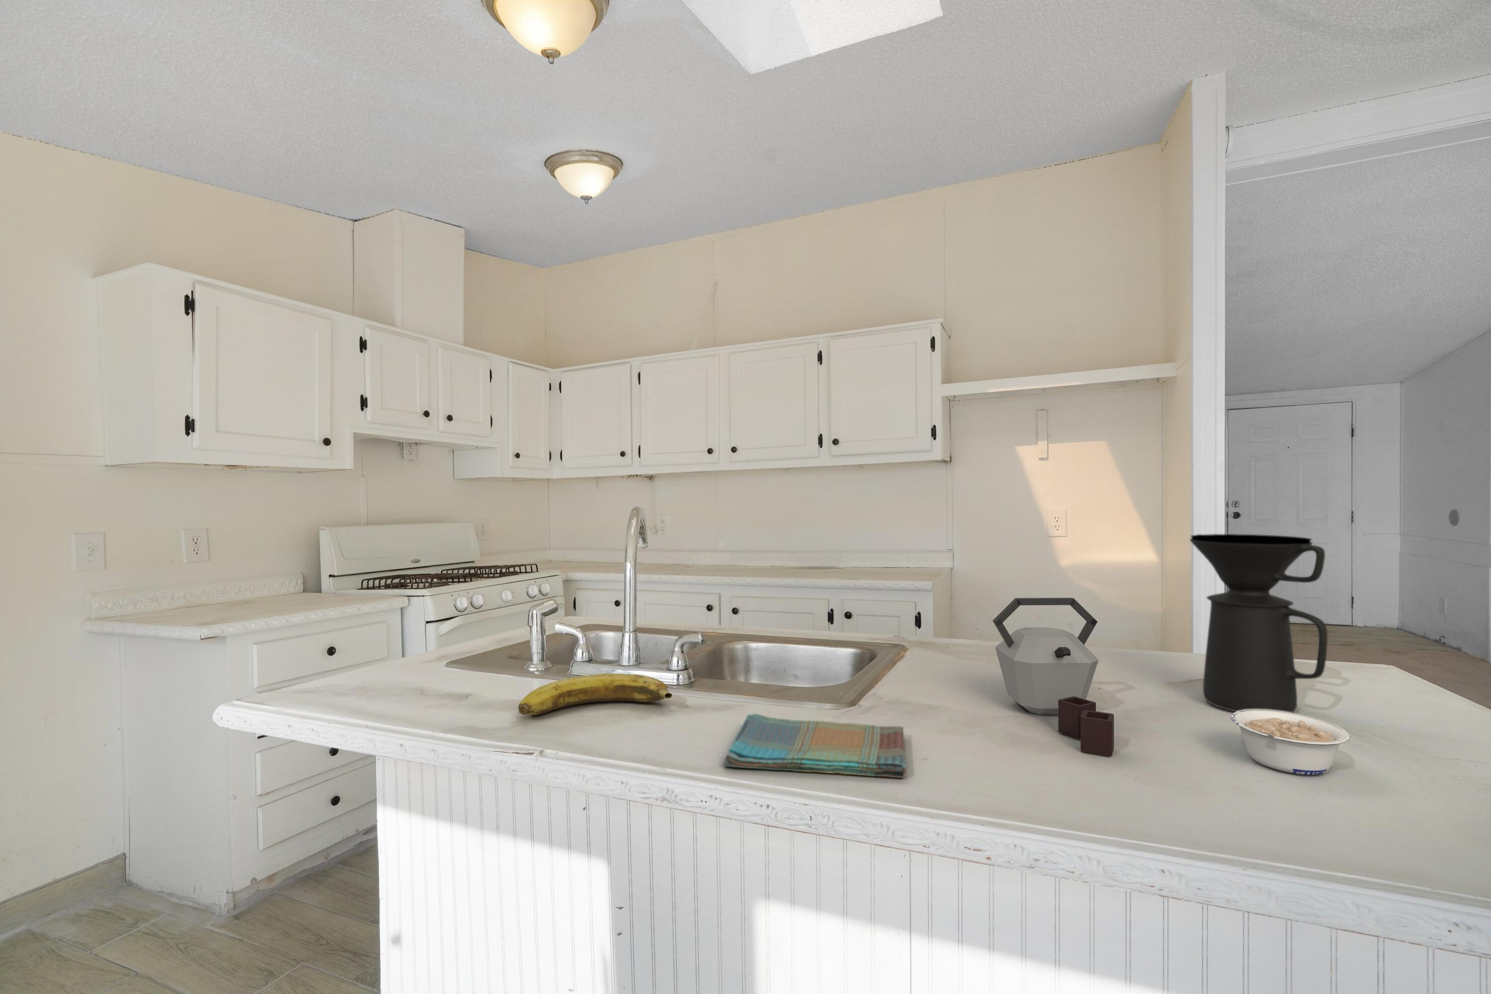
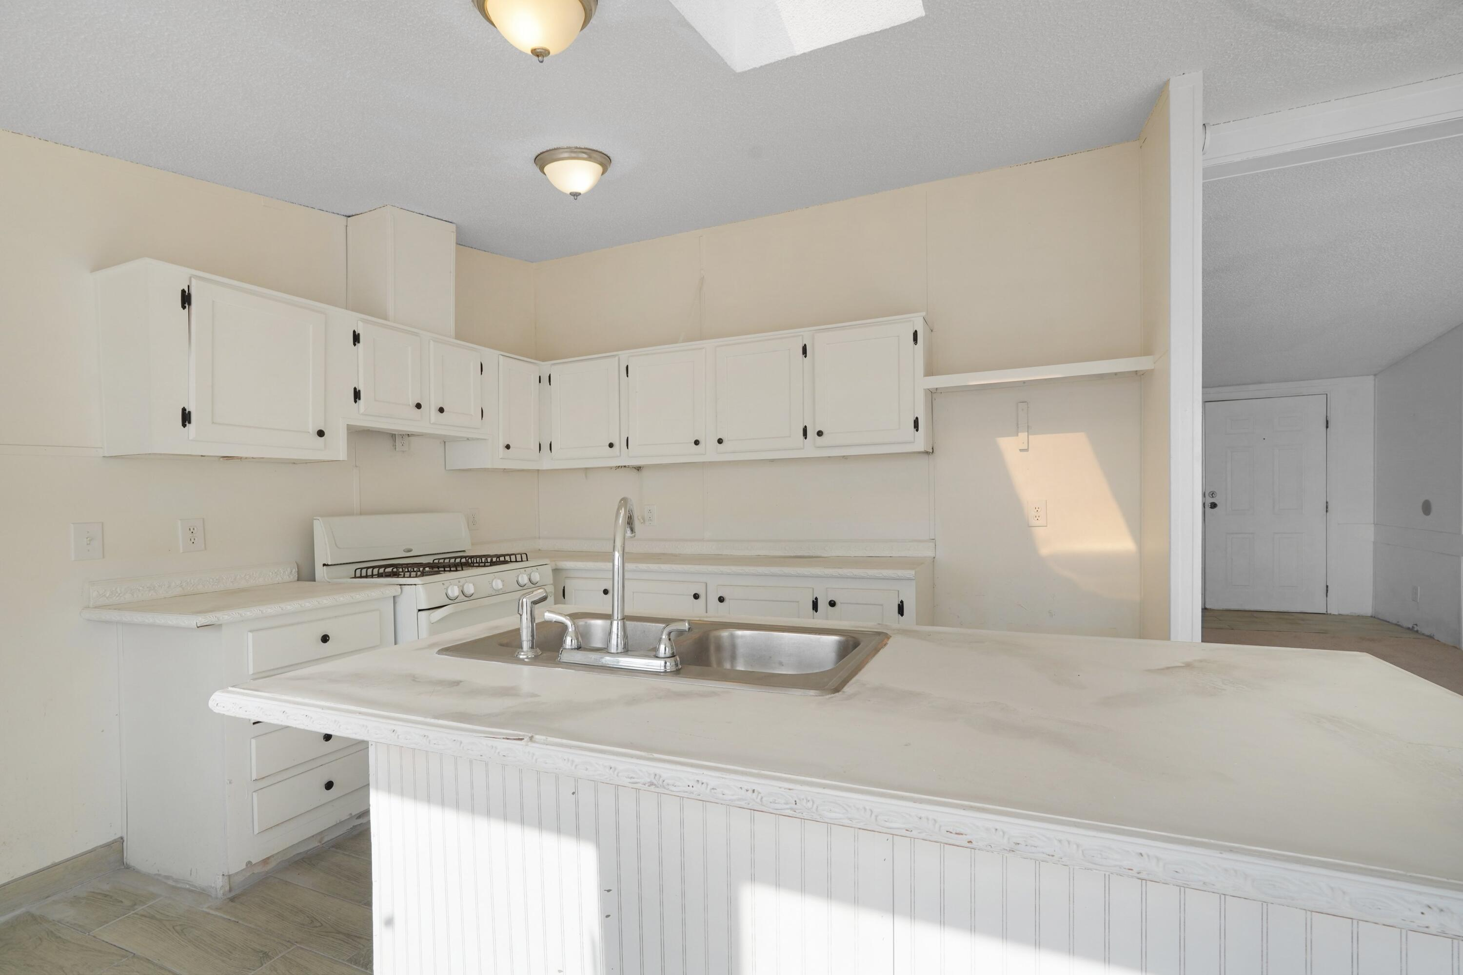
- legume [1230,709,1350,775]
- kettle [992,597,1114,757]
- banana [518,673,672,716]
- coffee maker [1189,534,1328,713]
- dish towel [722,713,906,779]
